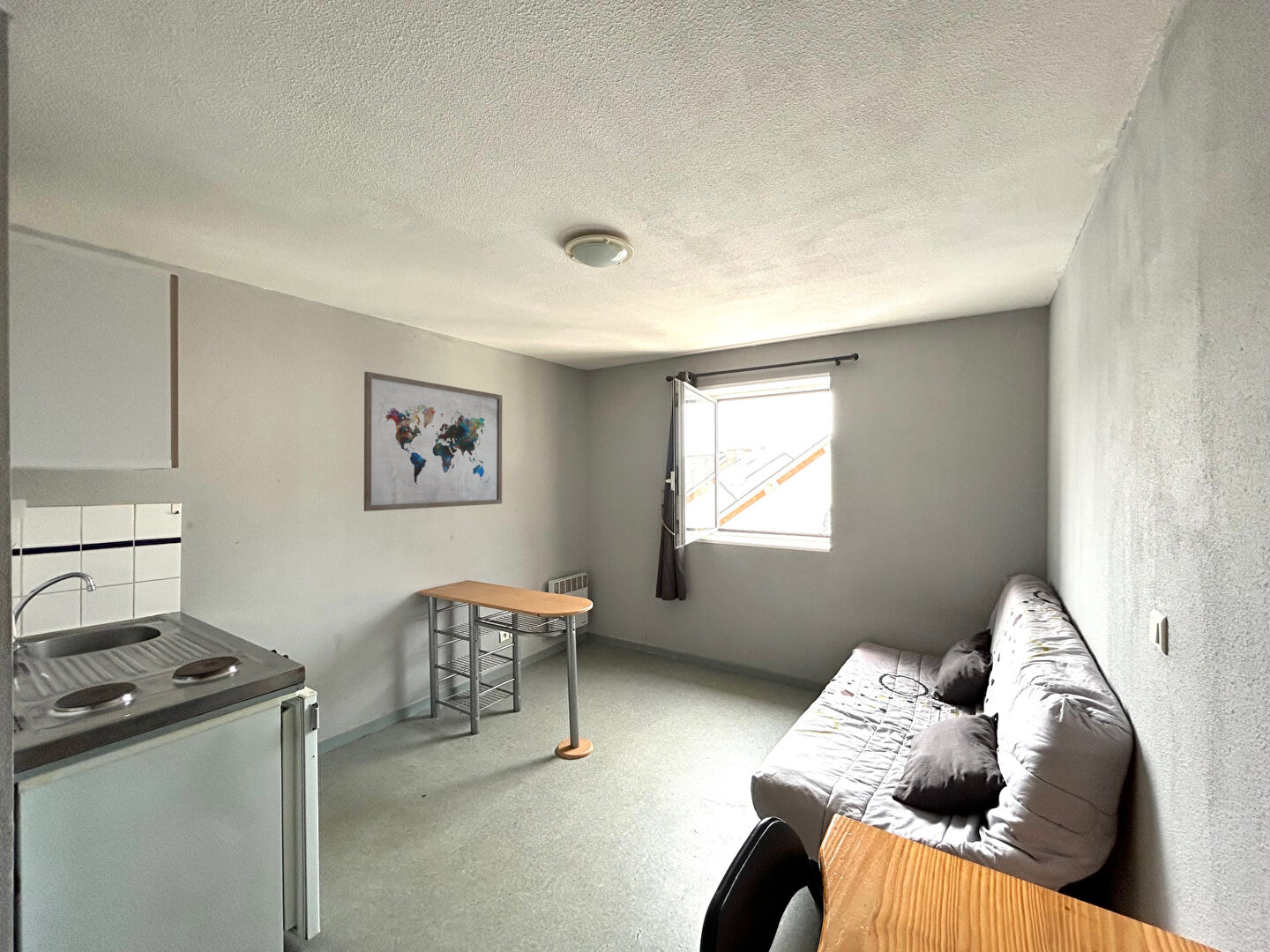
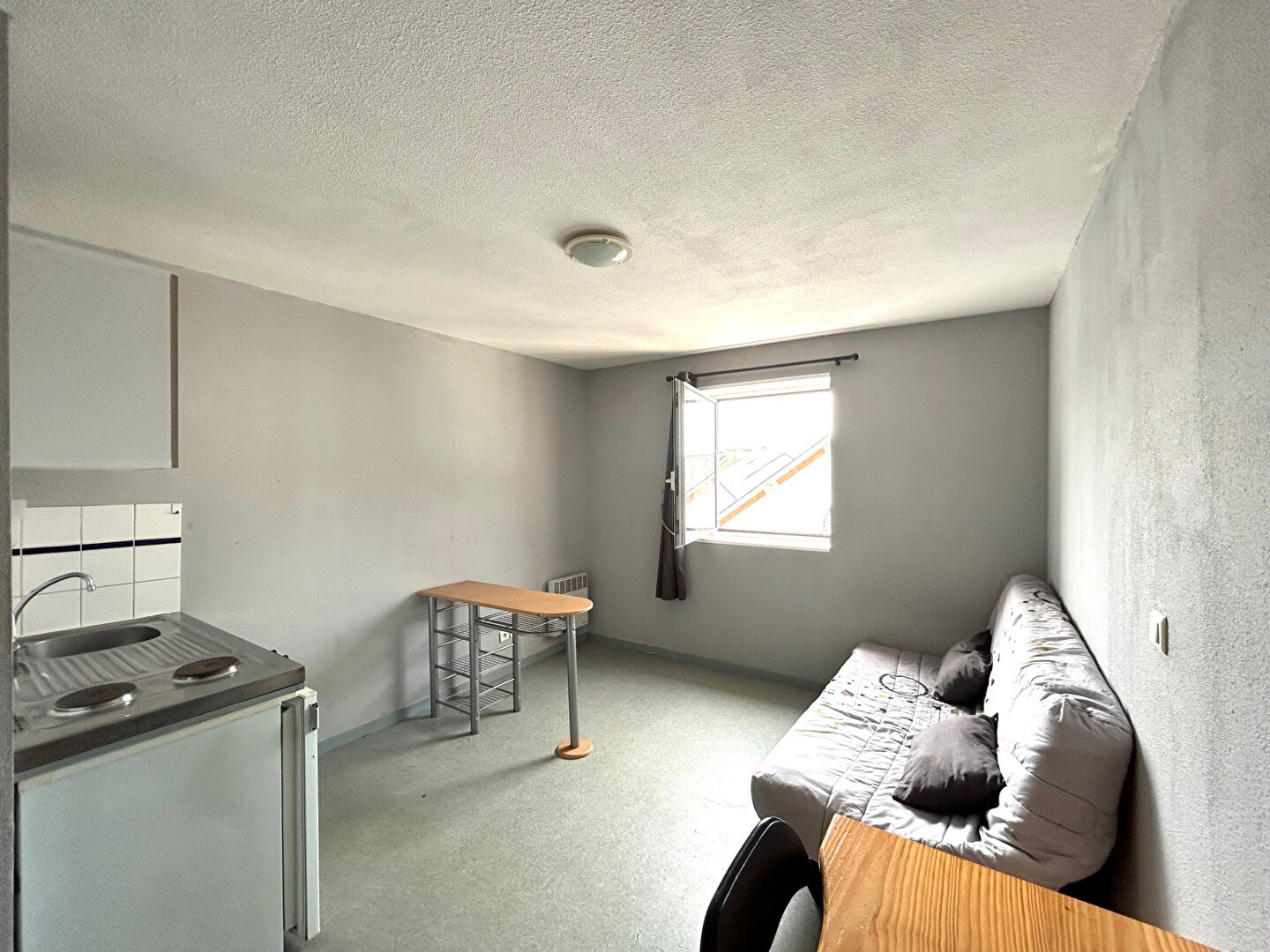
- wall art [363,370,503,512]
